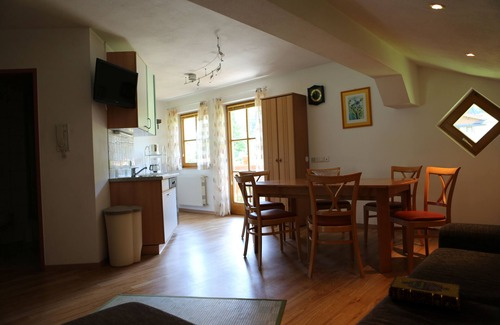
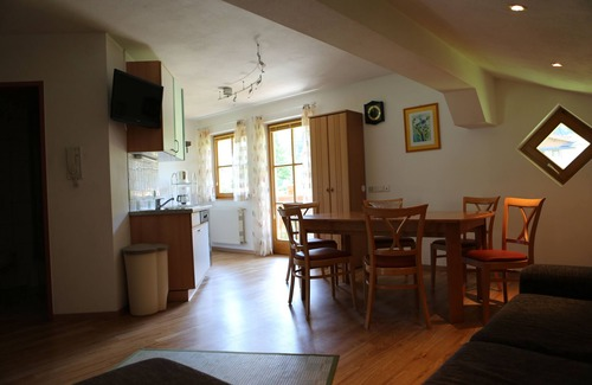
- hardback book [387,275,461,312]
